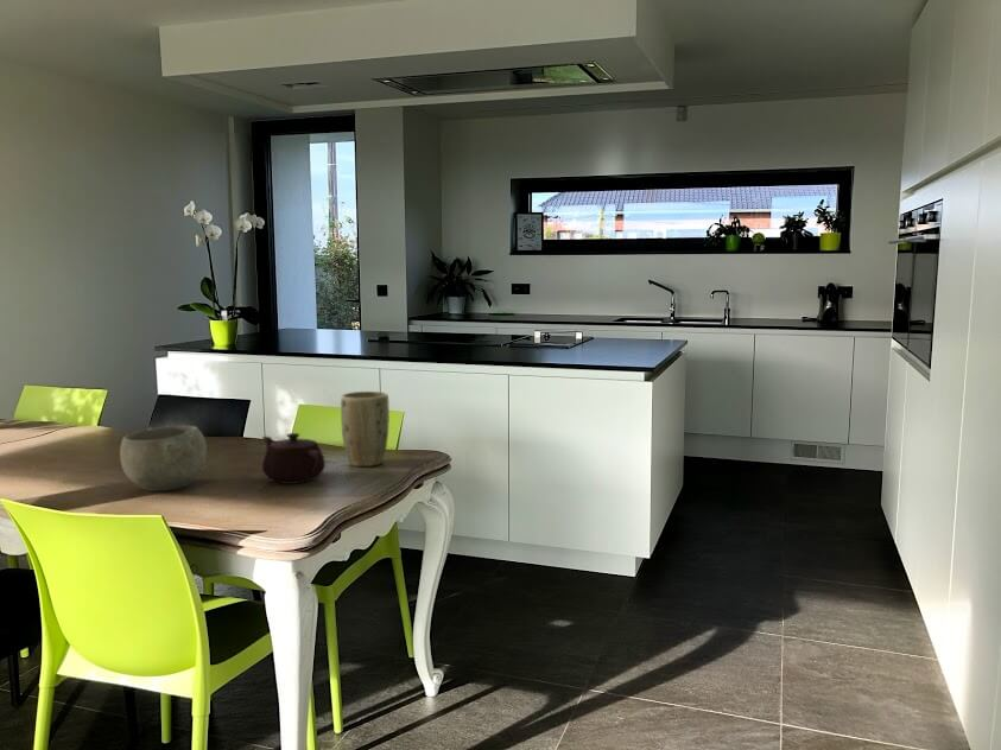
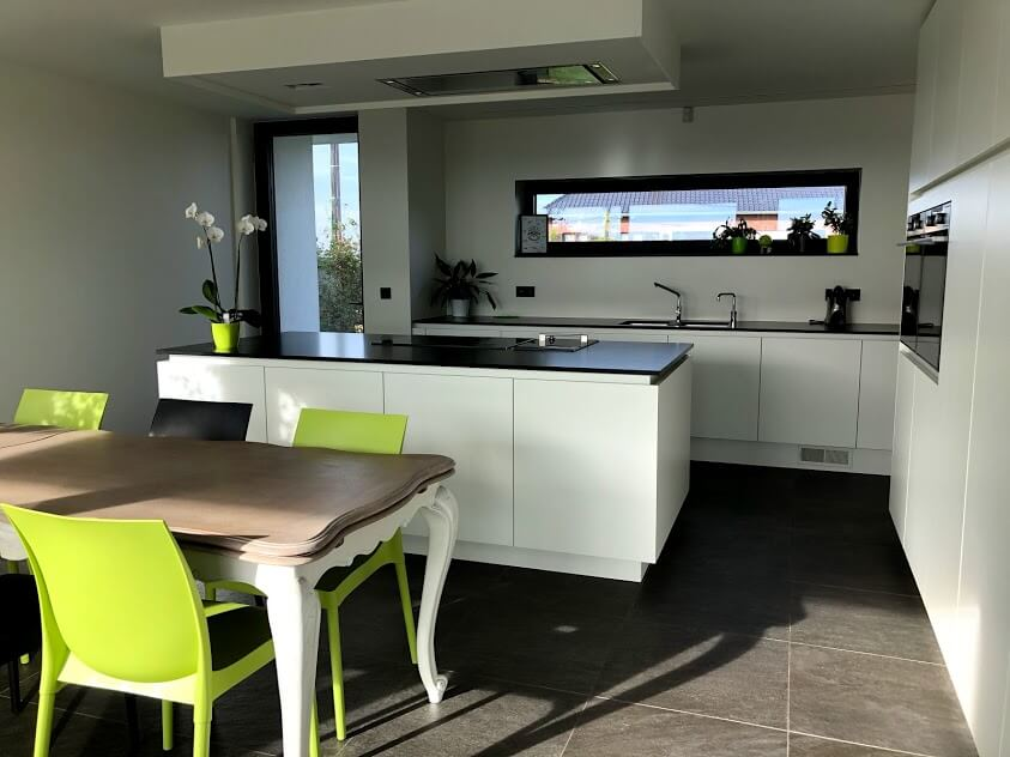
- bowl [119,425,208,492]
- teapot [261,432,327,485]
- plant pot [340,390,391,468]
